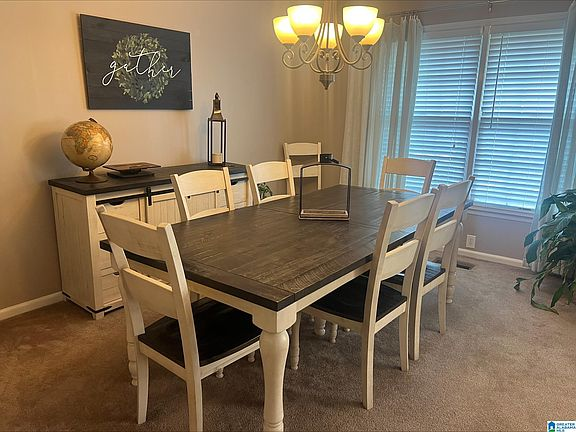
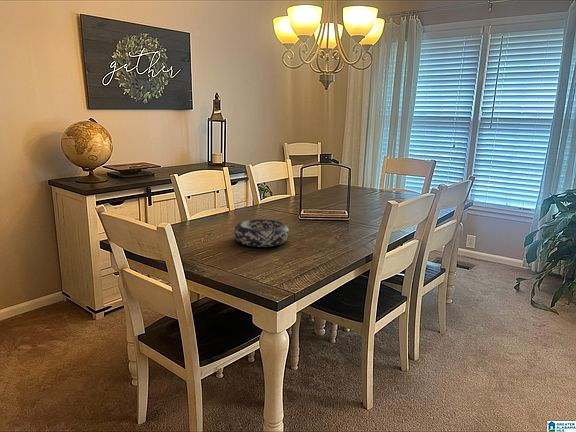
+ decorative bowl [233,218,290,248]
